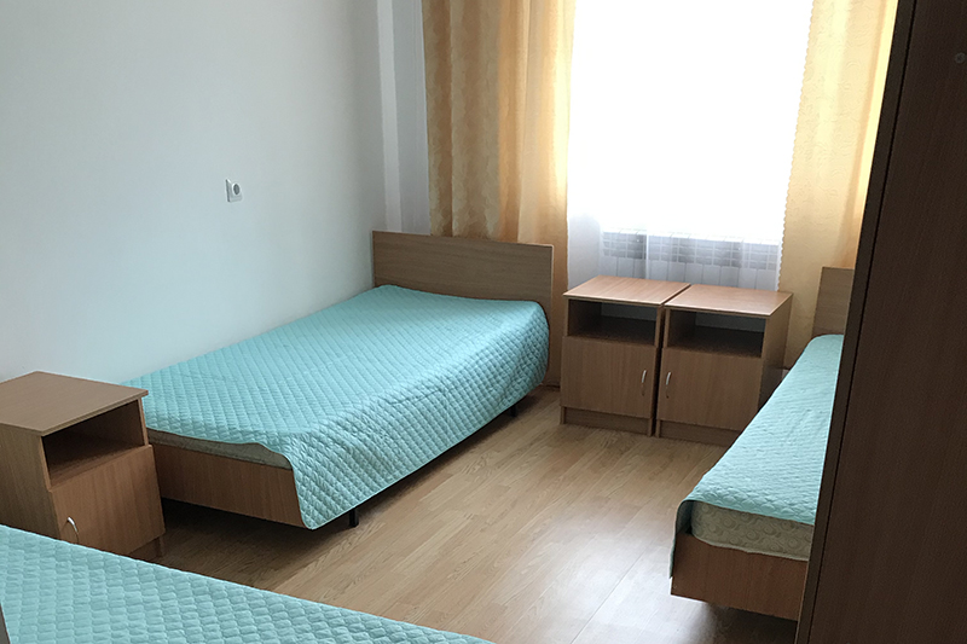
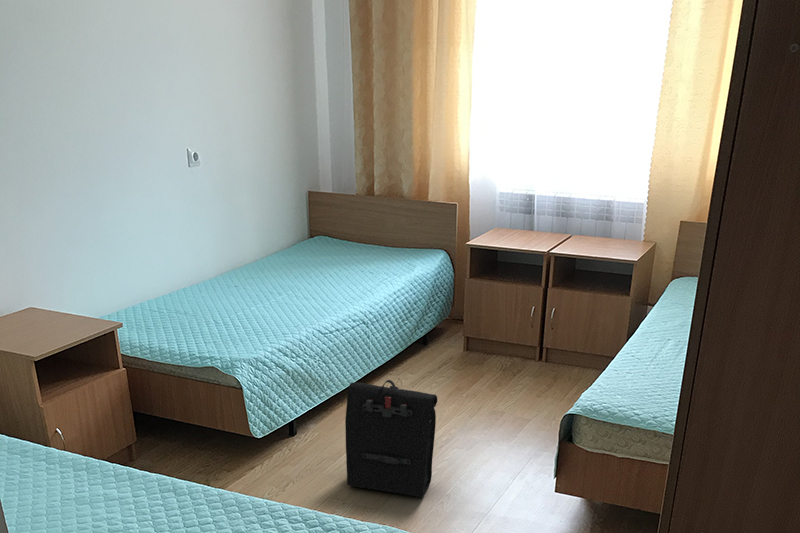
+ backpack [344,379,438,498]
